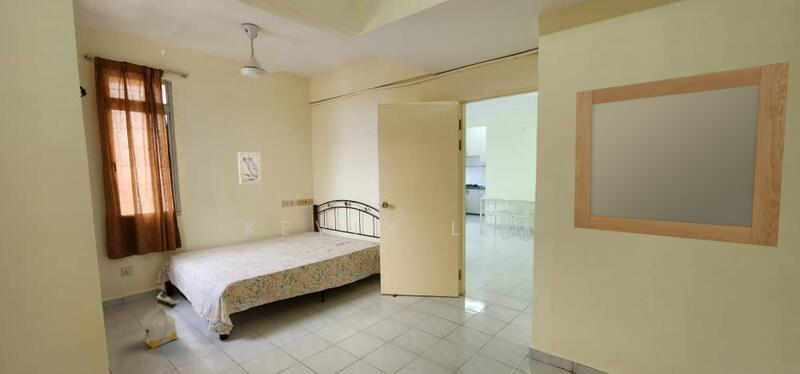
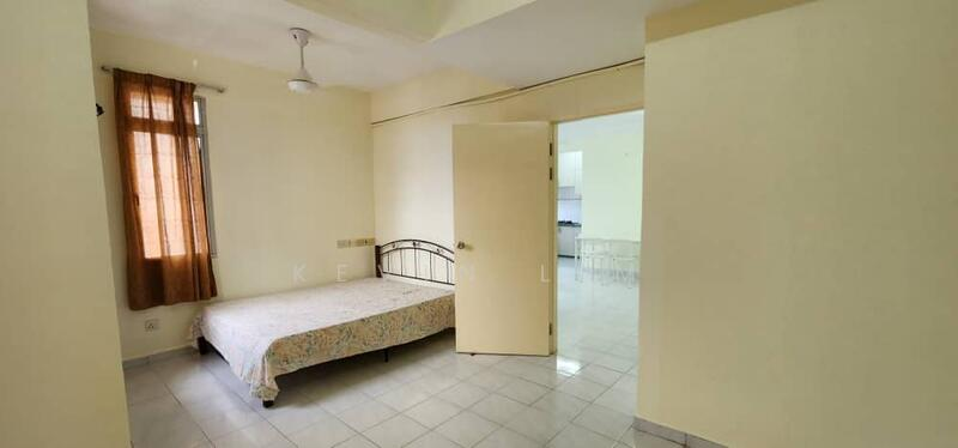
- bag [143,291,181,349]
- wall art [237,152,262,185]
- home mirror [573,61,790,248]
